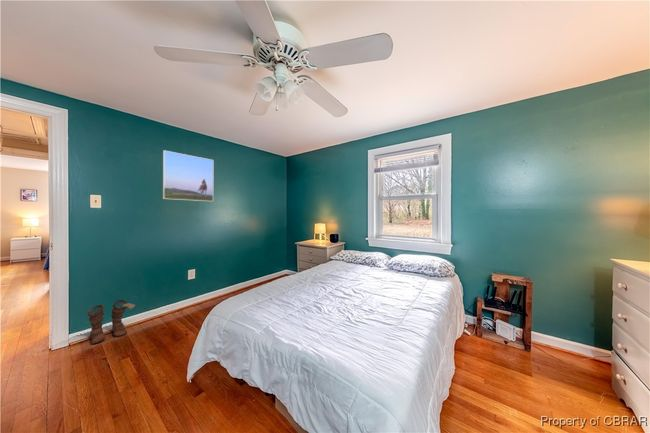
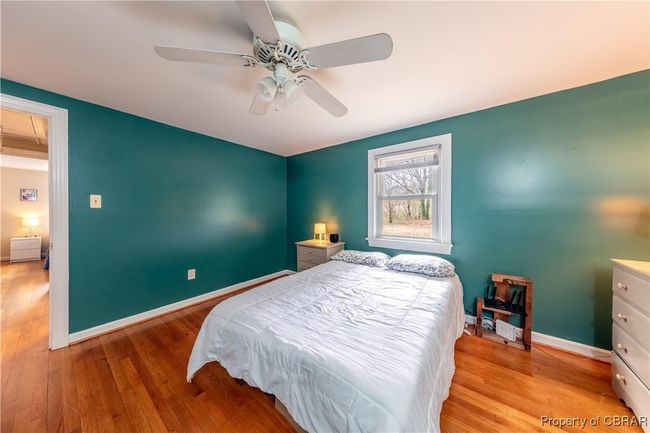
- boots [86,299,137,345]
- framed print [162,149,214,202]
